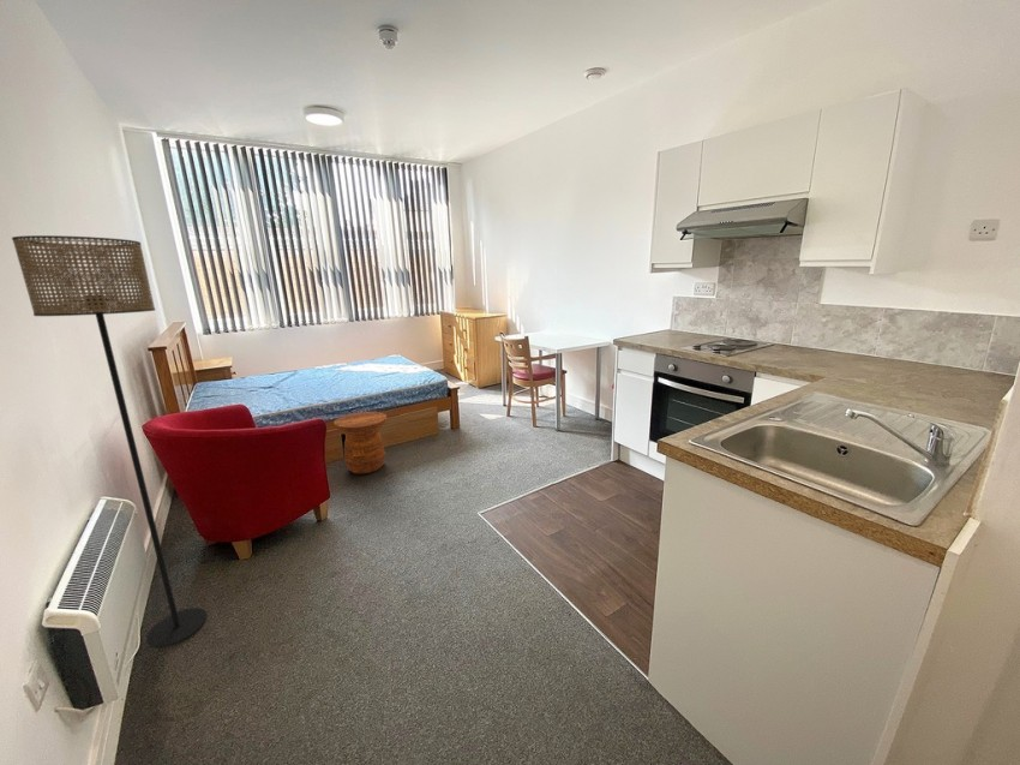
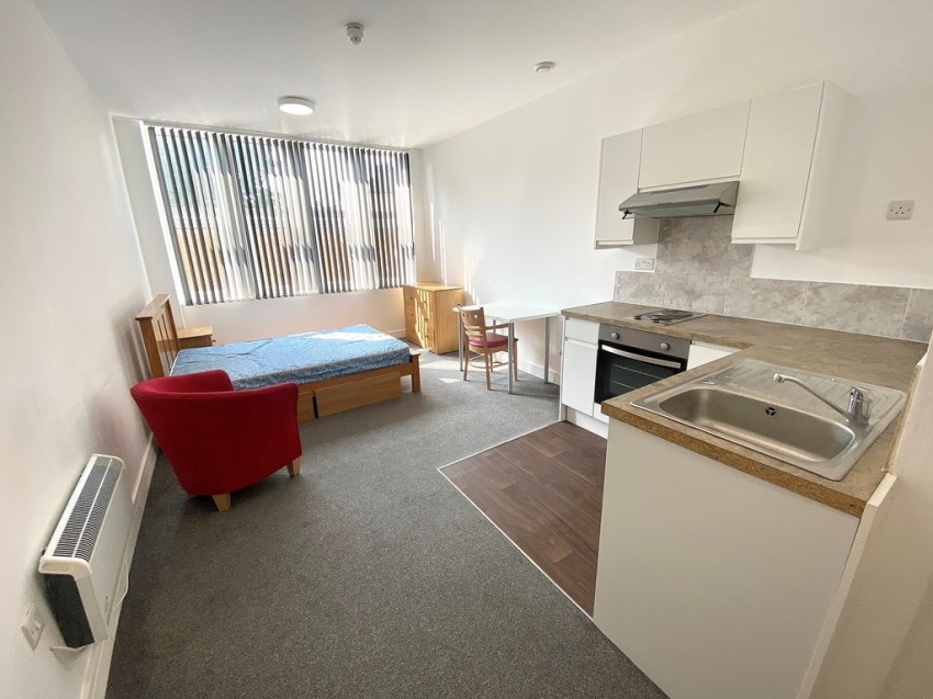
- side table [332,411,388,474]
- floor lamp [11,234,208,649]
